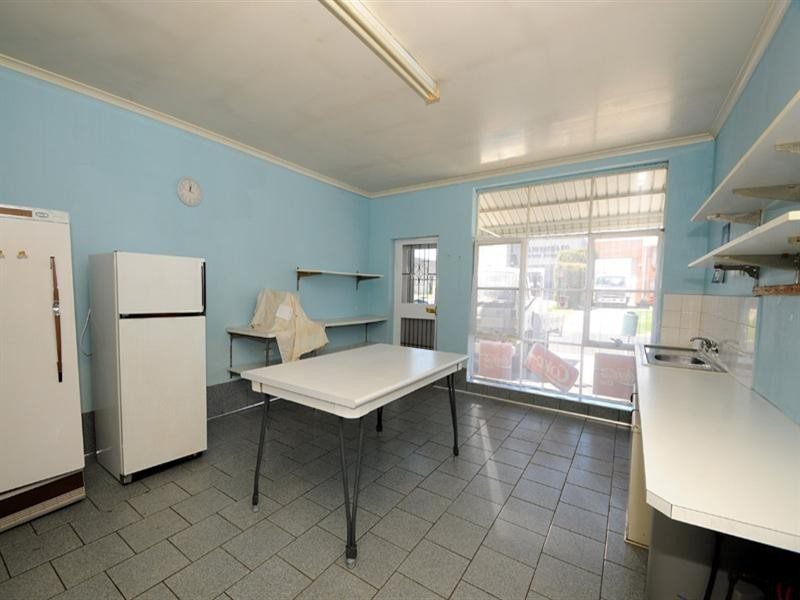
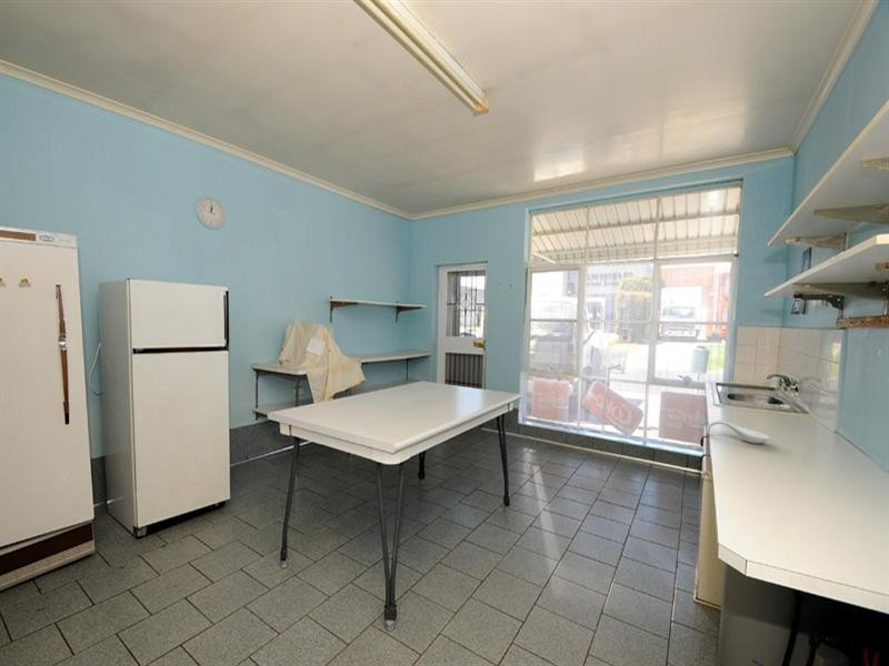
+ spoon rest [705,420,771,444]
